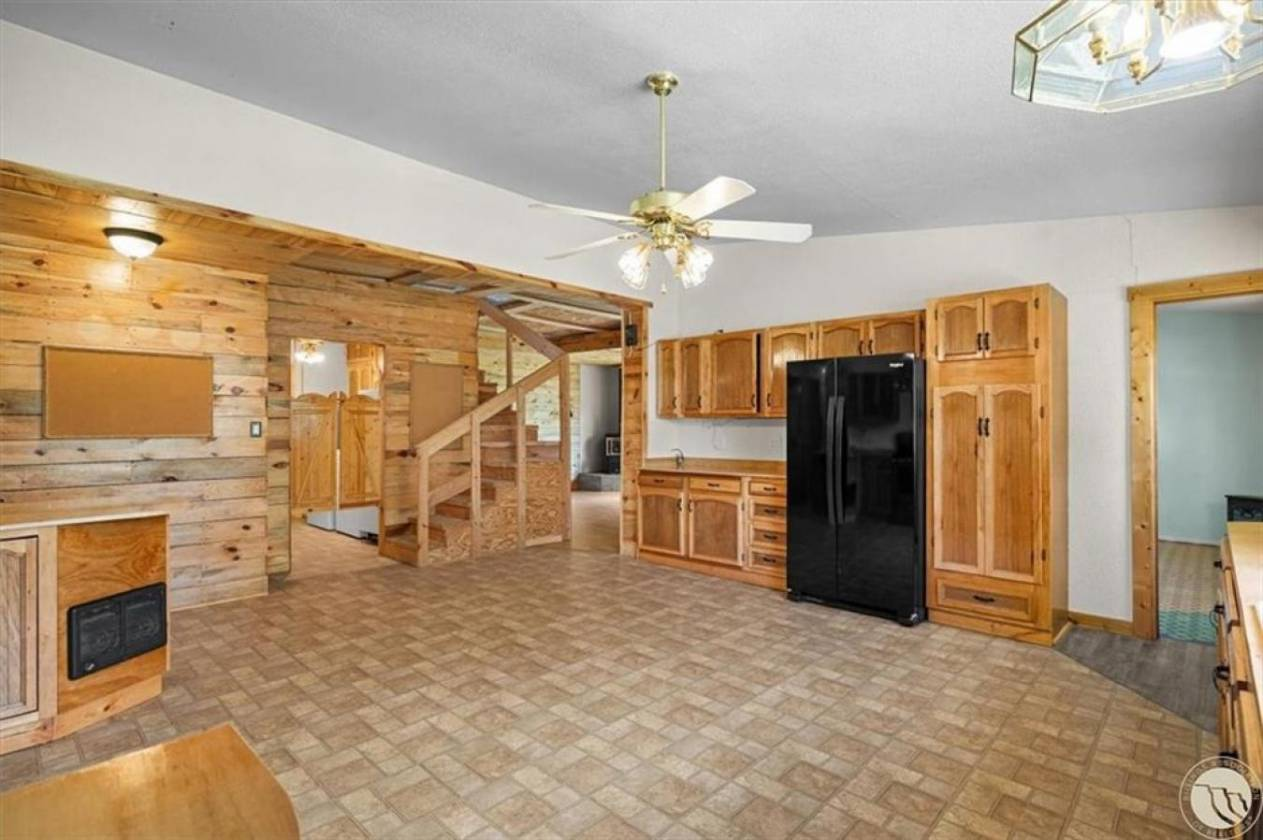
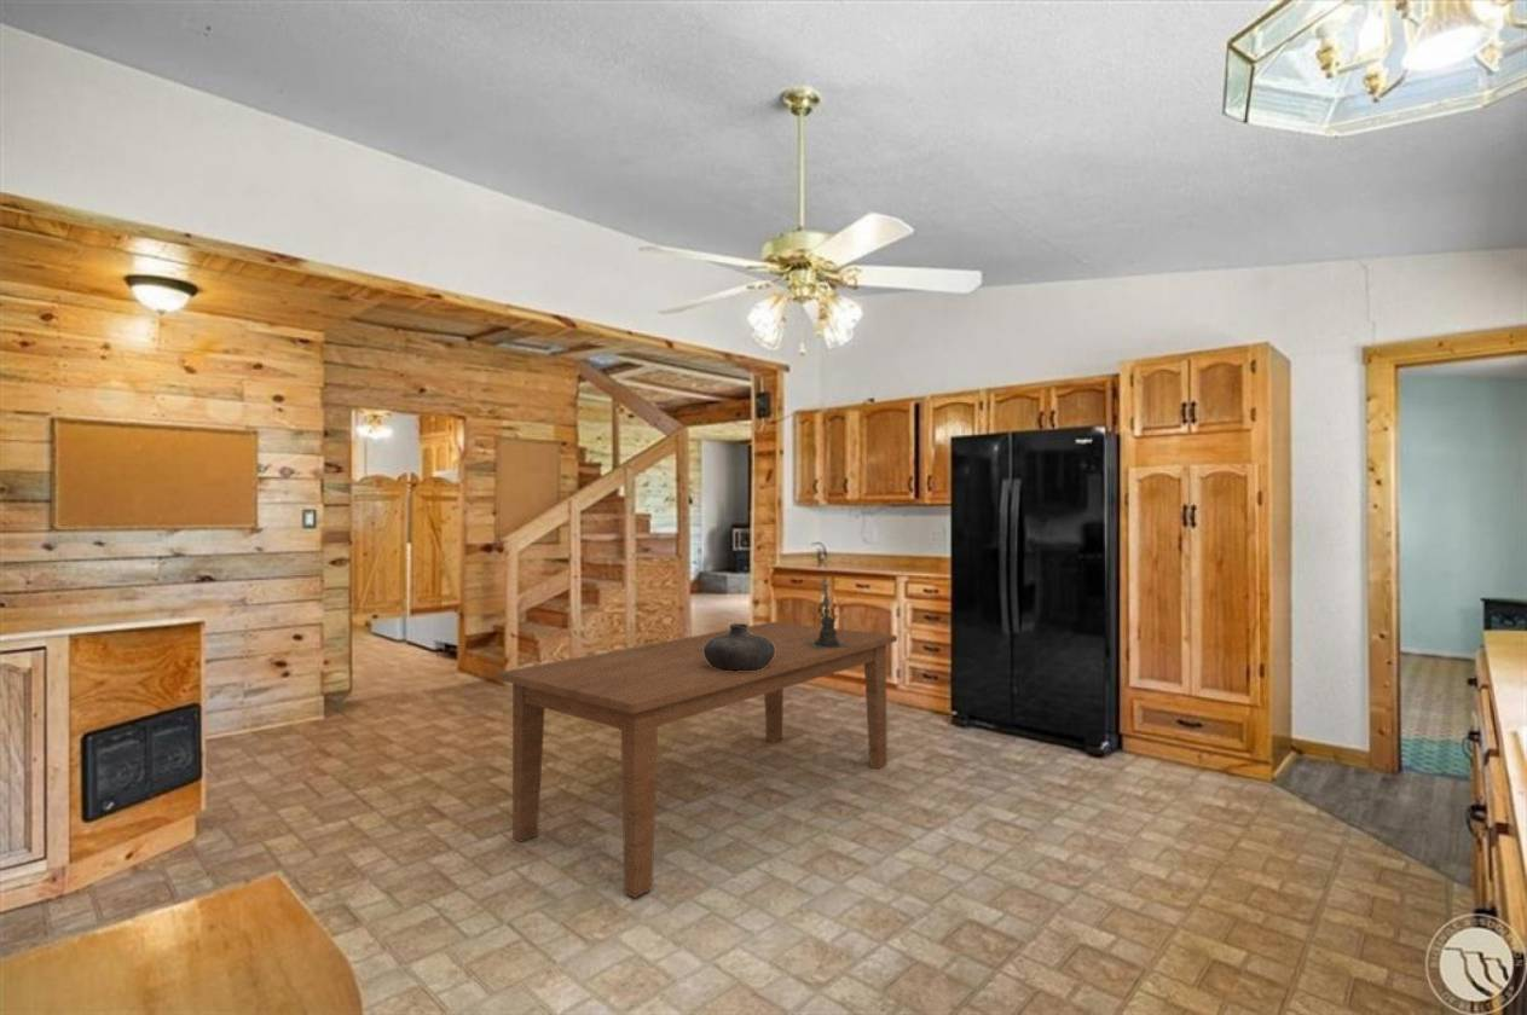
+ dining table [497,621,898,899]
+ vase [704,622,775,672]
+ candle holder [804,576,849,649]
